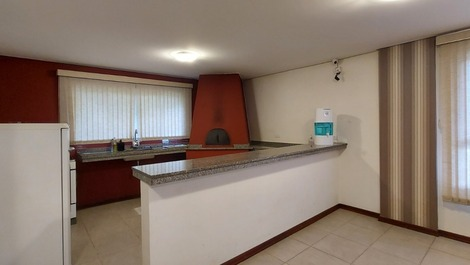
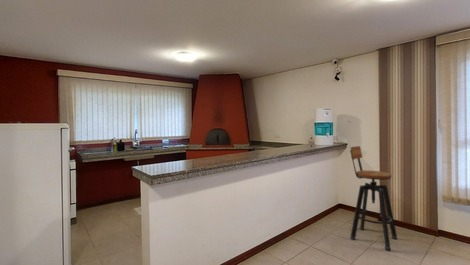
+ bar stool [349,145,398,251]
